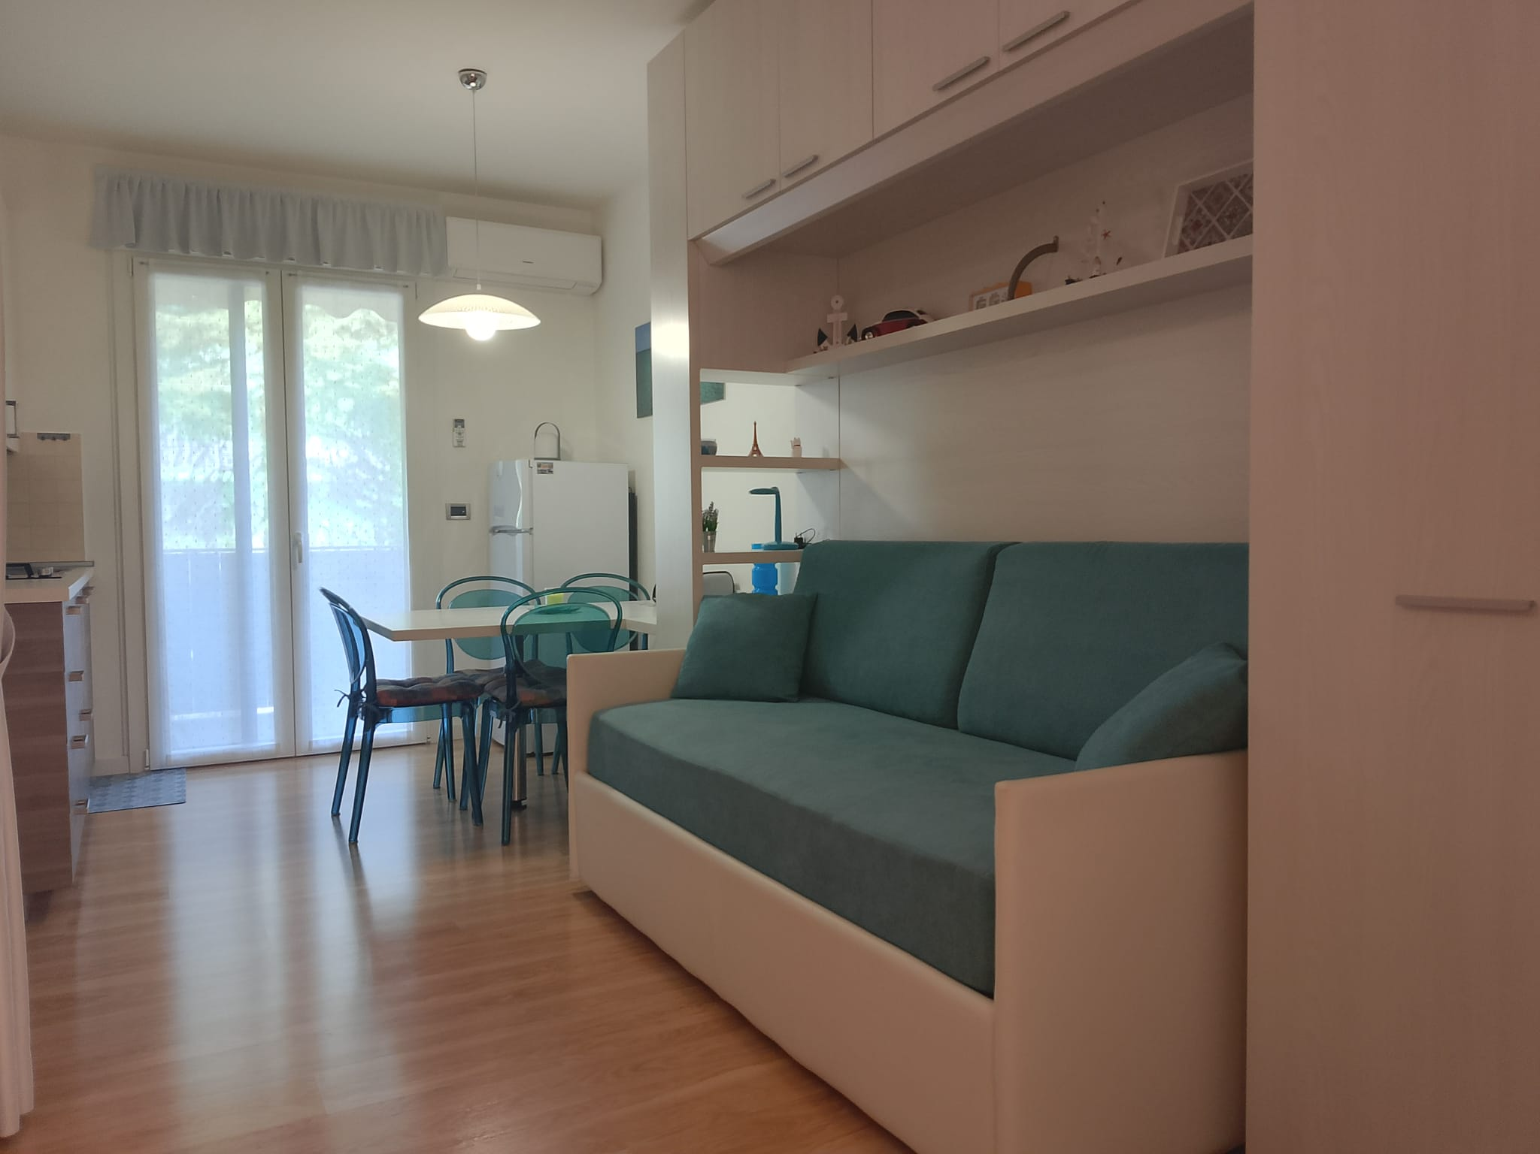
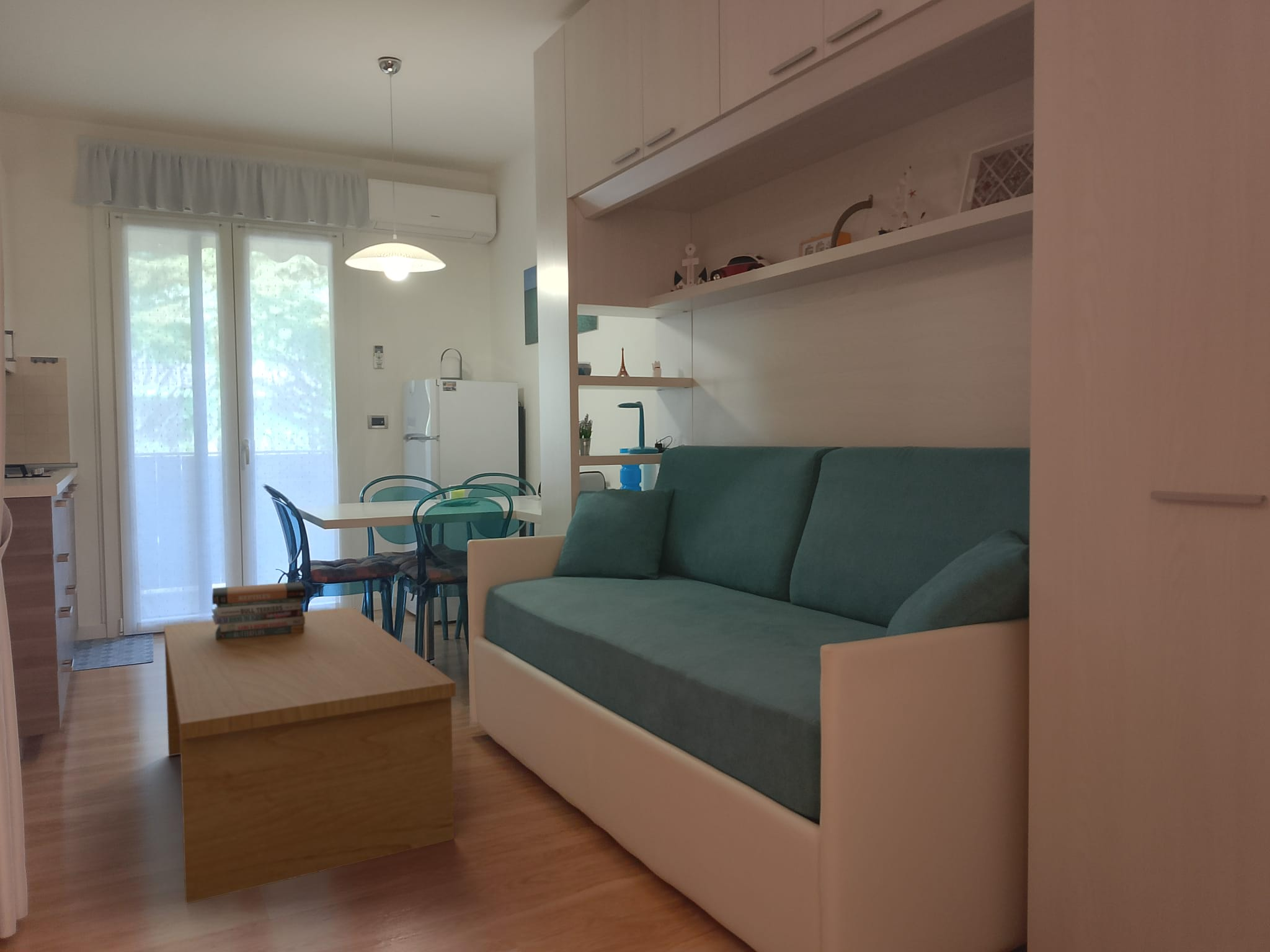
+ book stack [211,581,306,640]
+ coffee table [163,607,456,905]
